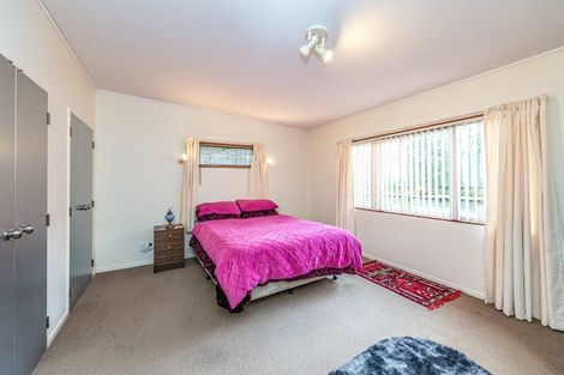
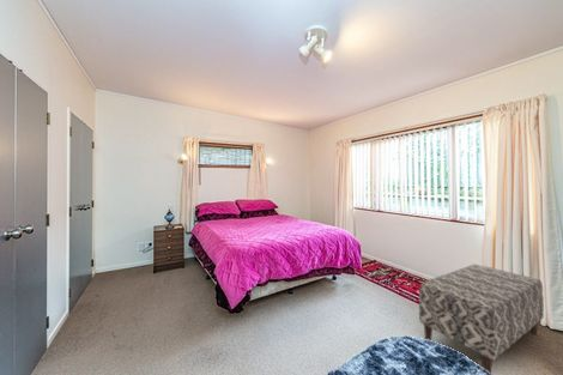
+ bench [418,264,545,375]
